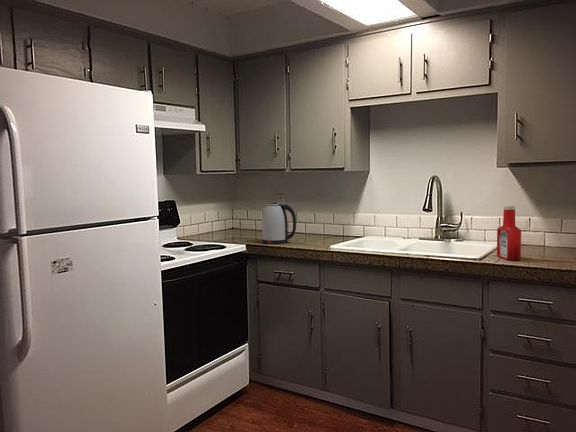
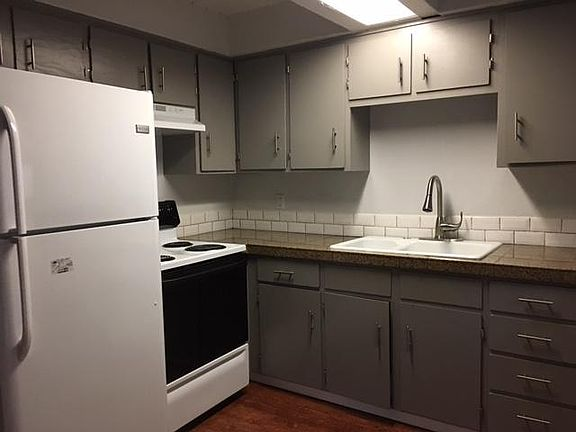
- kettle [261,202,297,245]
- soap bottle [496,205,522,261]
